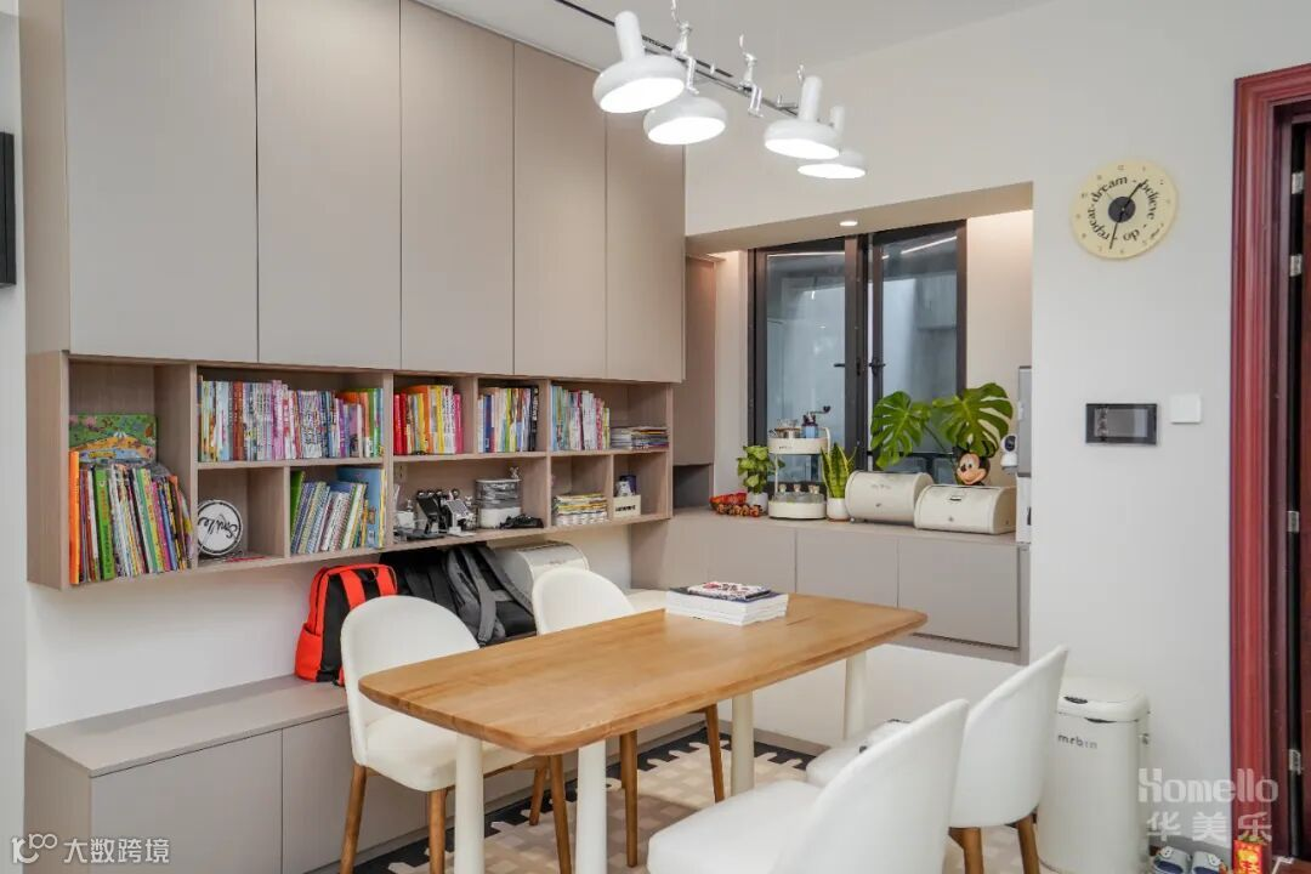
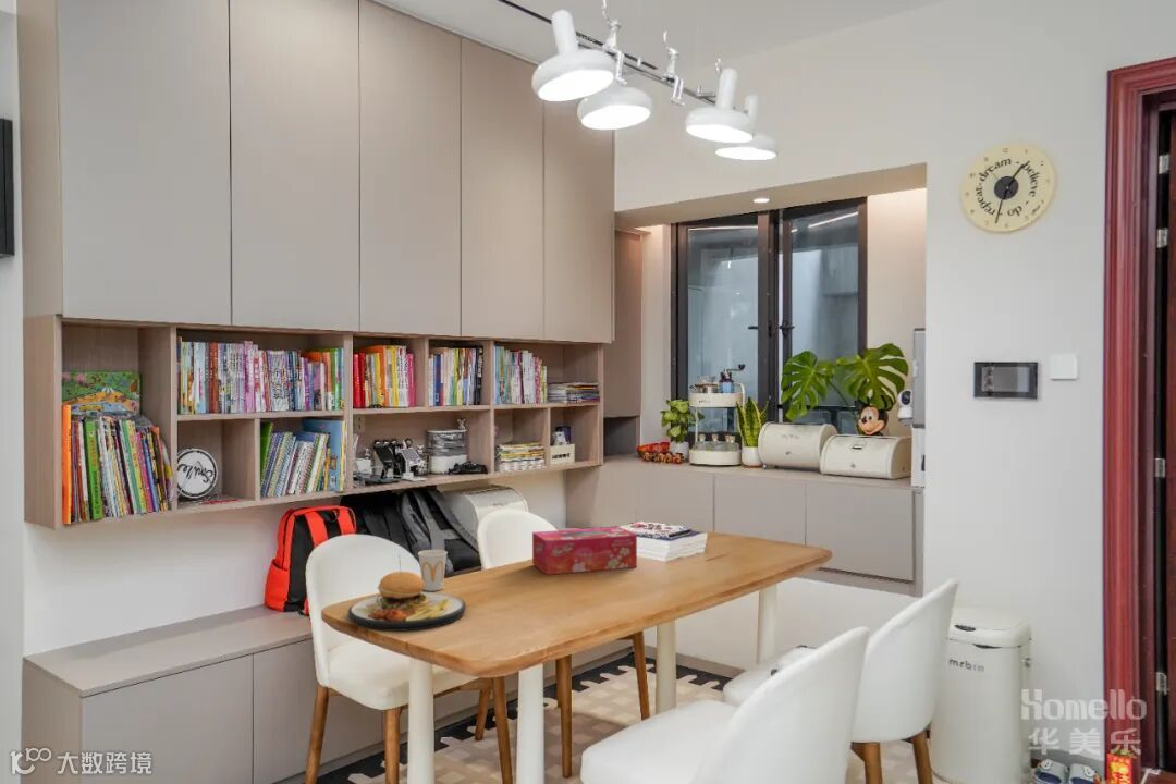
+ tissue box [531,526,638,576]
+ plate [347,553,467,633]
+ cup [417,549,449,592]
